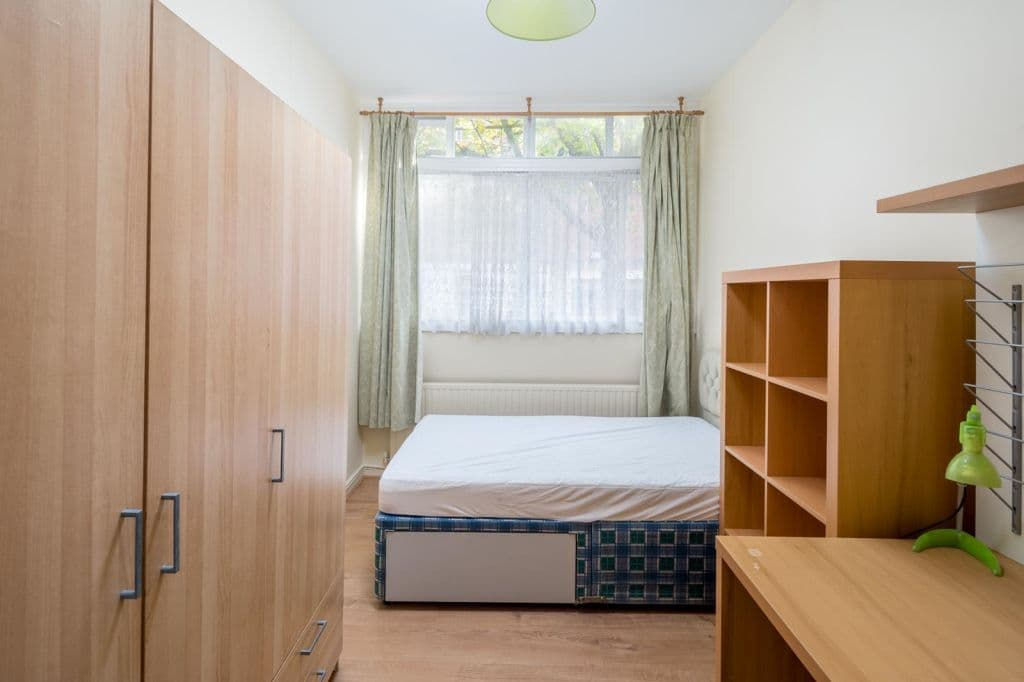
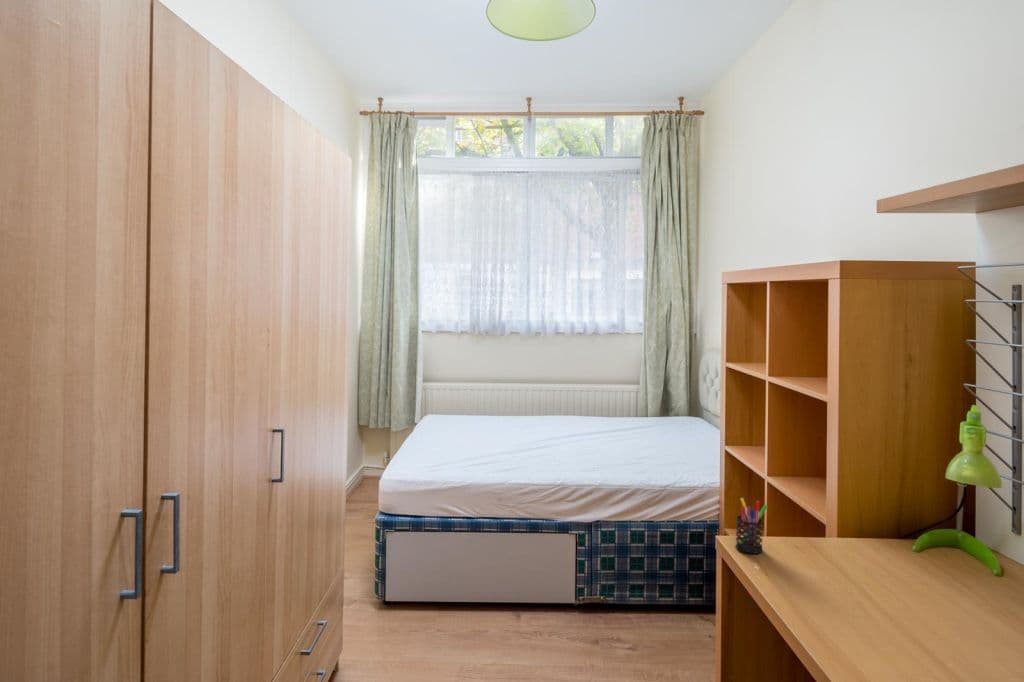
+ pen holder [734,497,769,555]
